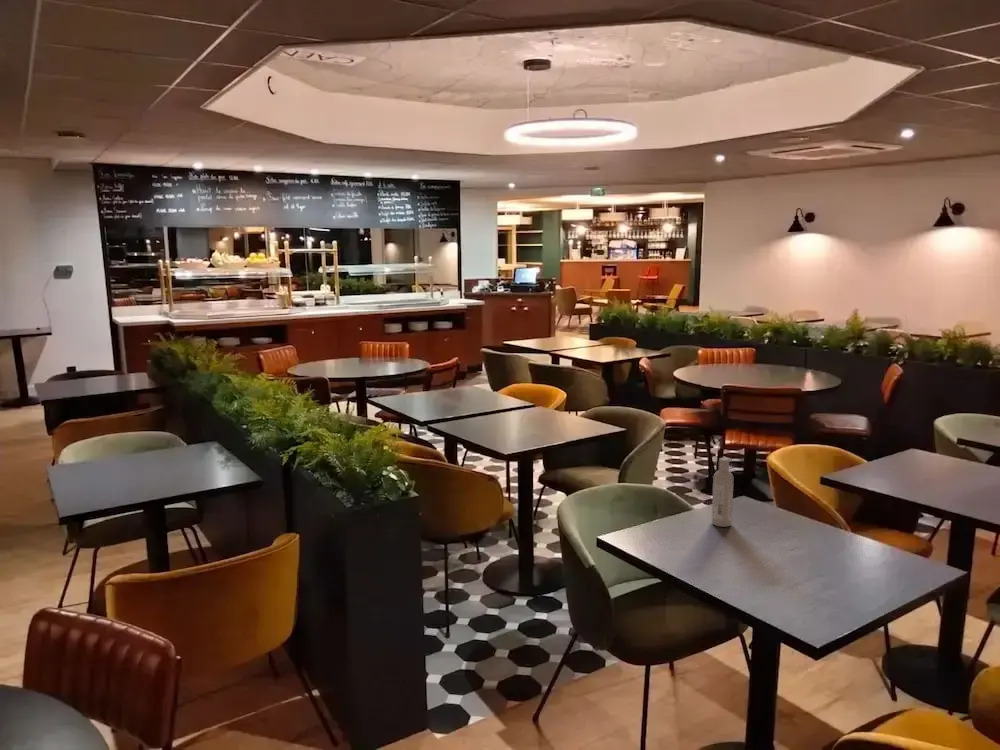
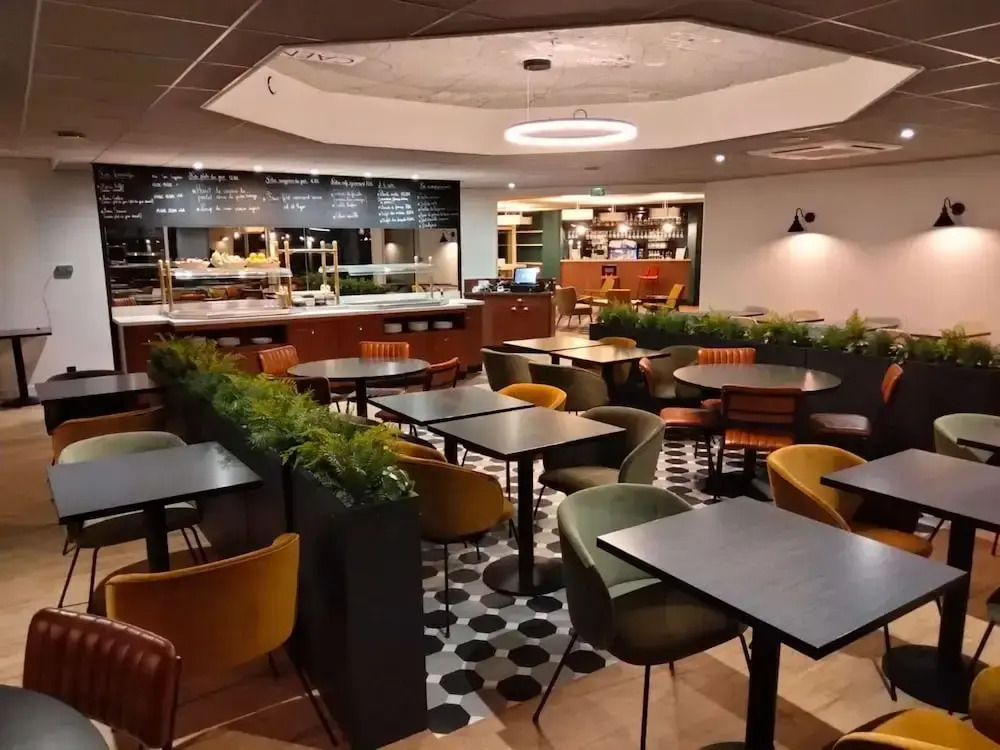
- bottle [711,457,735,528]
